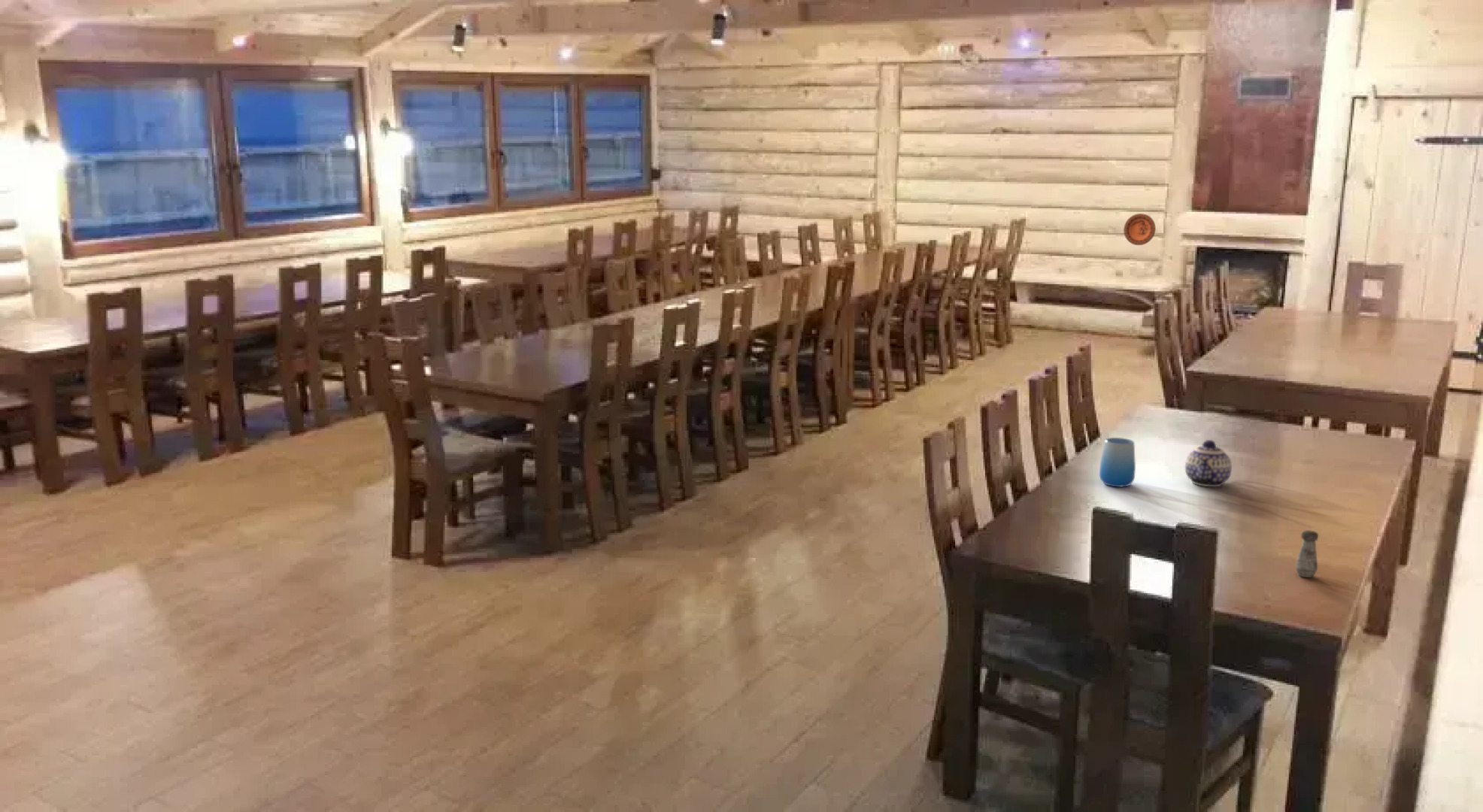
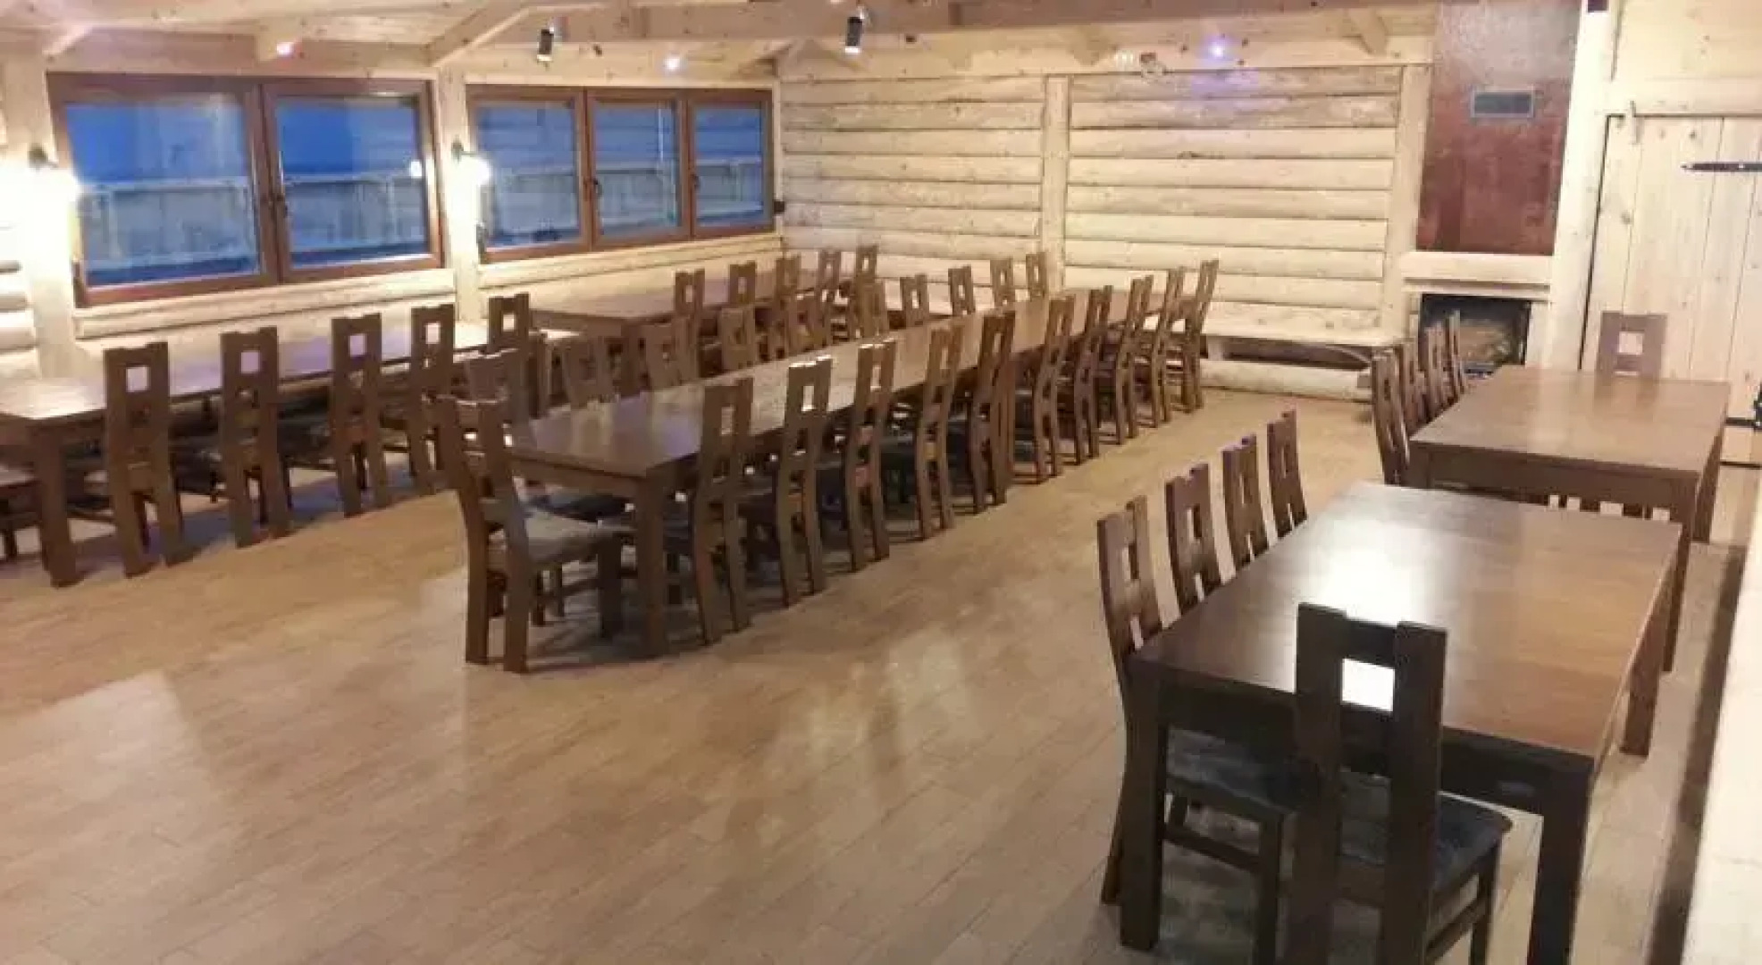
- salt shaker [1294,529,1319,578]
- teapot [1184,439,1233,487]
- decorative plate [1123,213,1157,246]
- cup [1099,437,1136,488]
